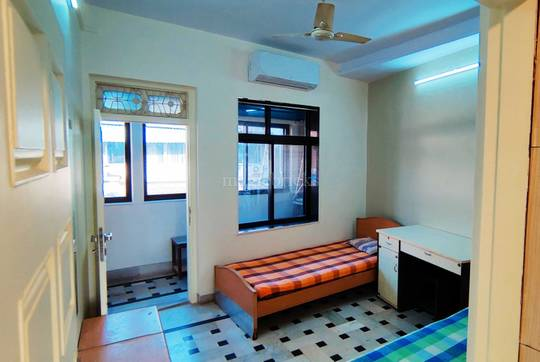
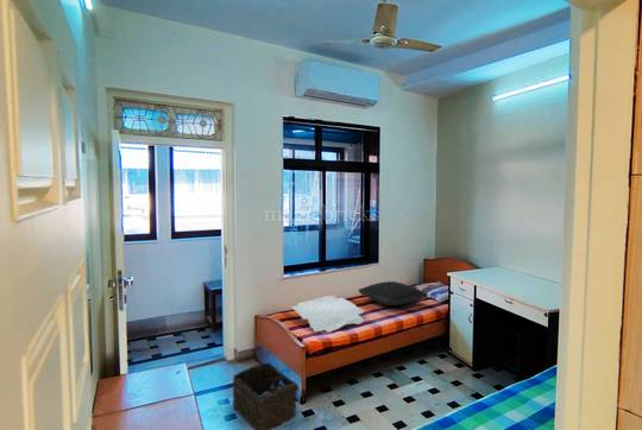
+ cushion [290,295,366,334]
+ pillow [357,280,429,306]
+ basket [232,362,300,430]
